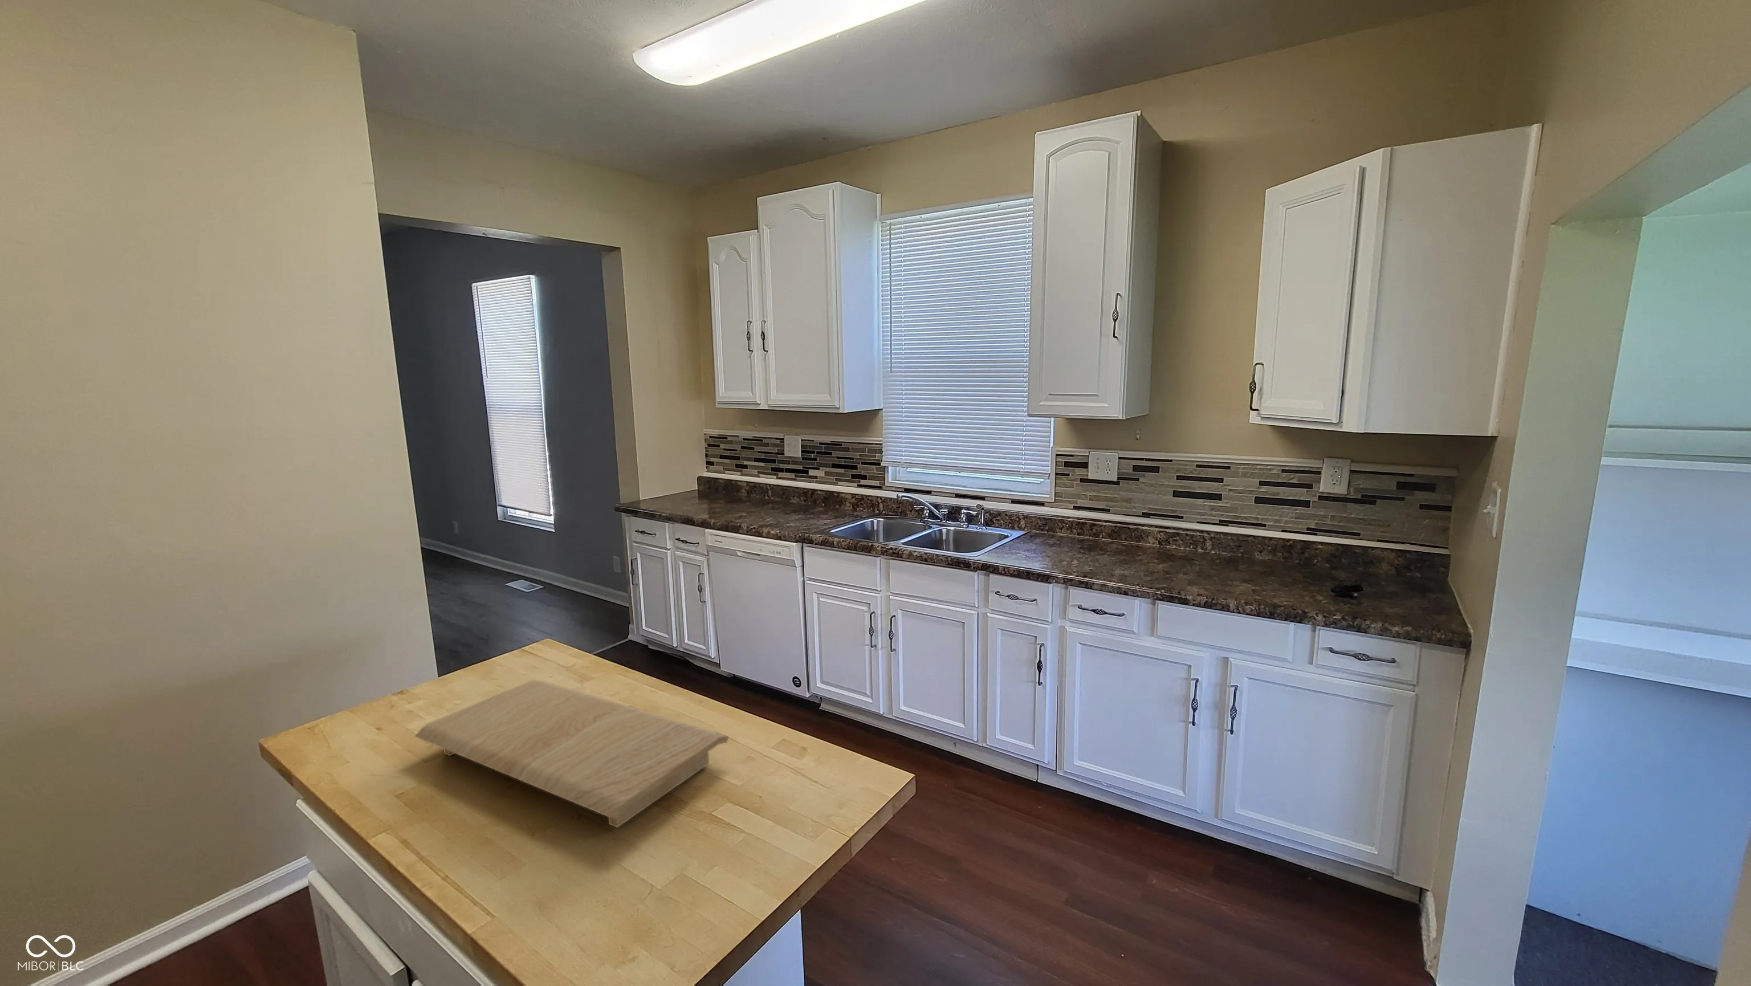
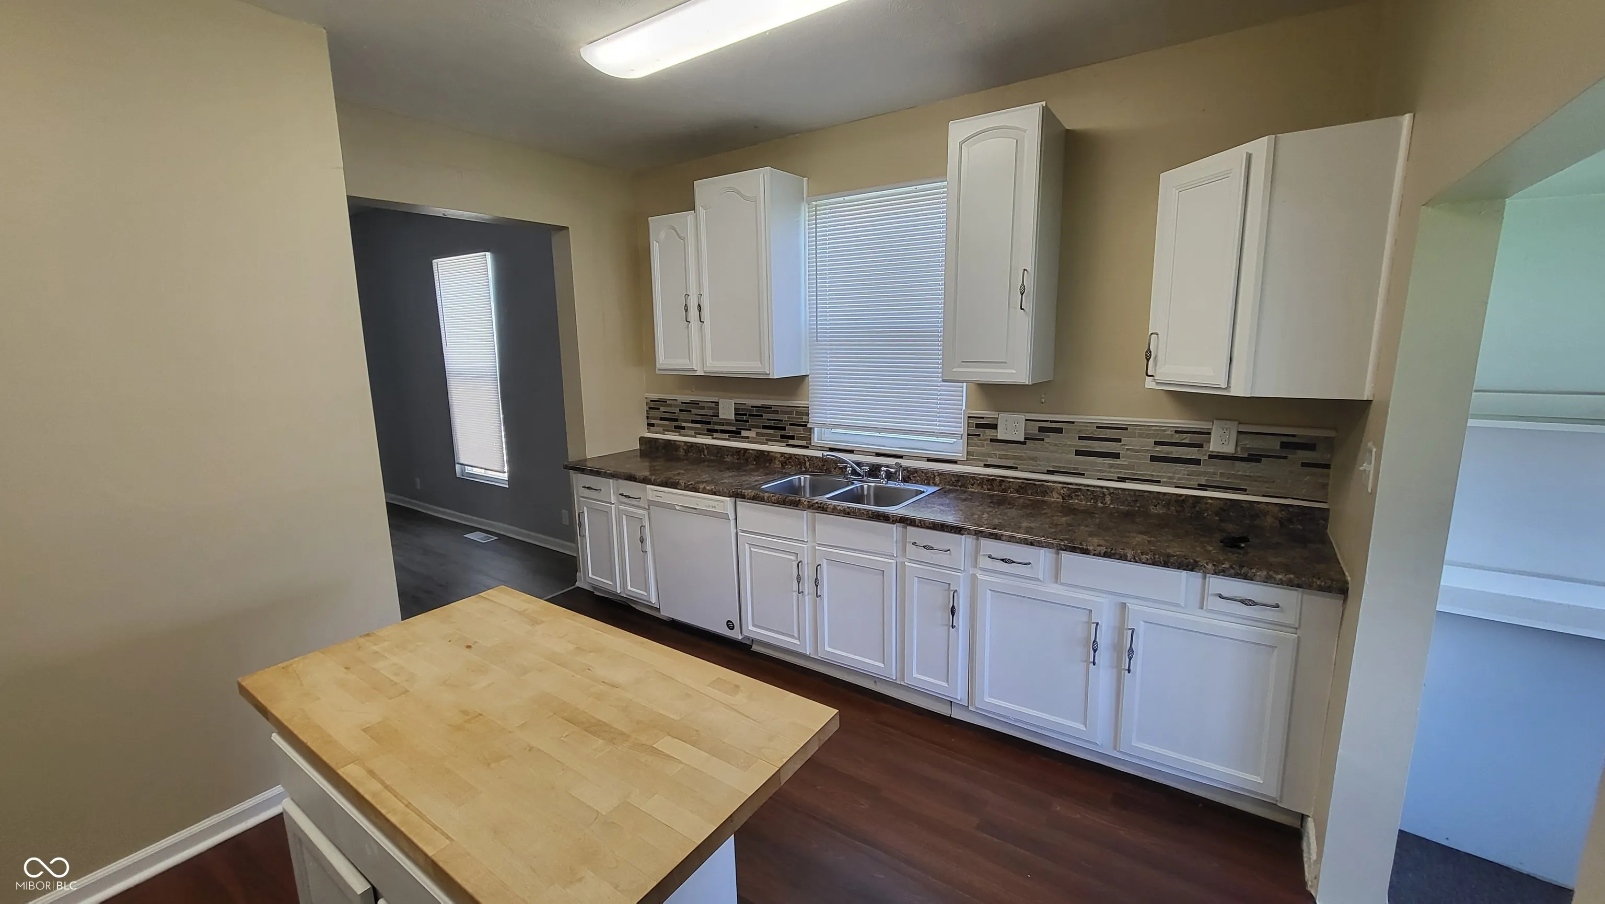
- cutting board [415,679,730,828]
